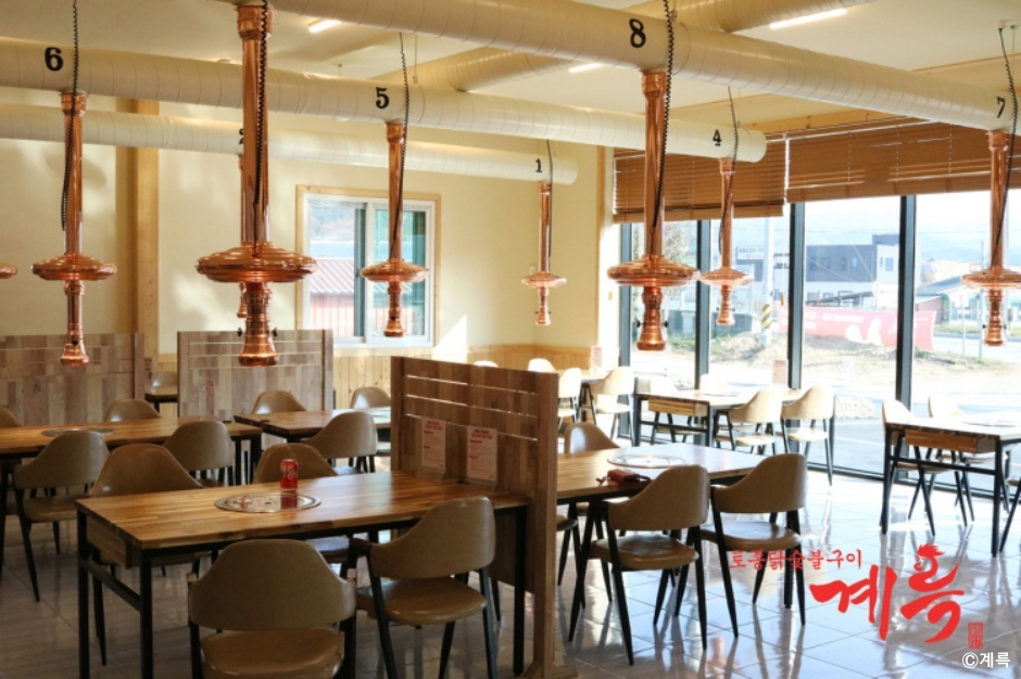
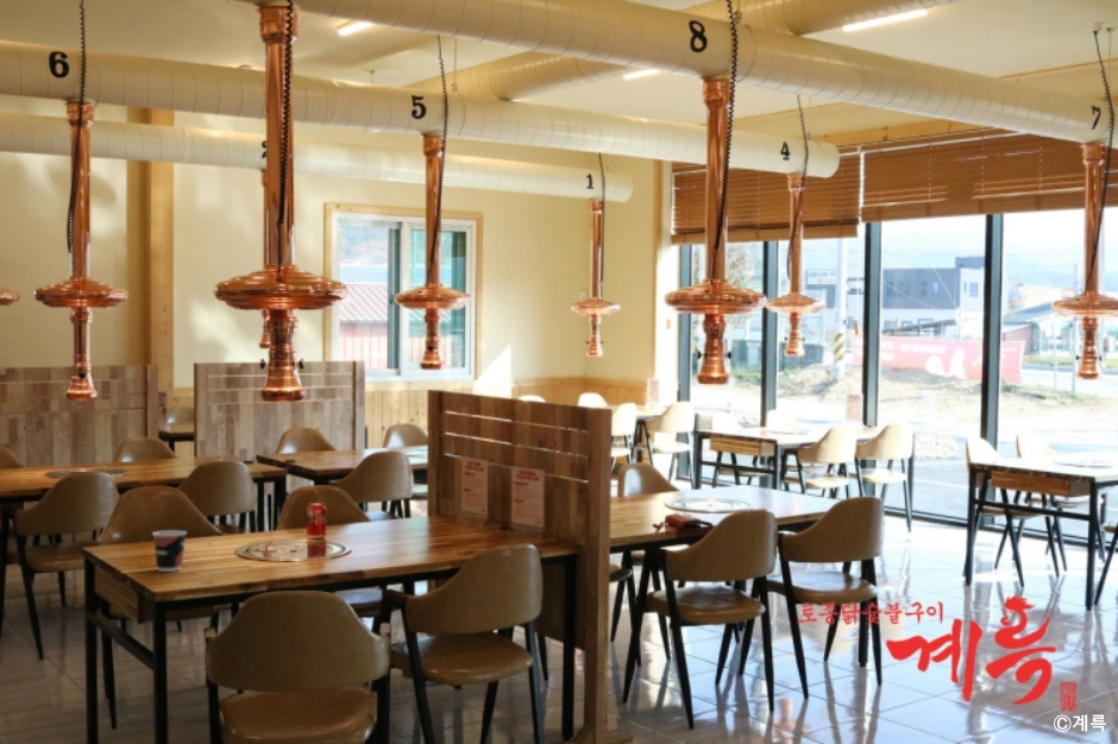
+ cup [151,529,188,573]
